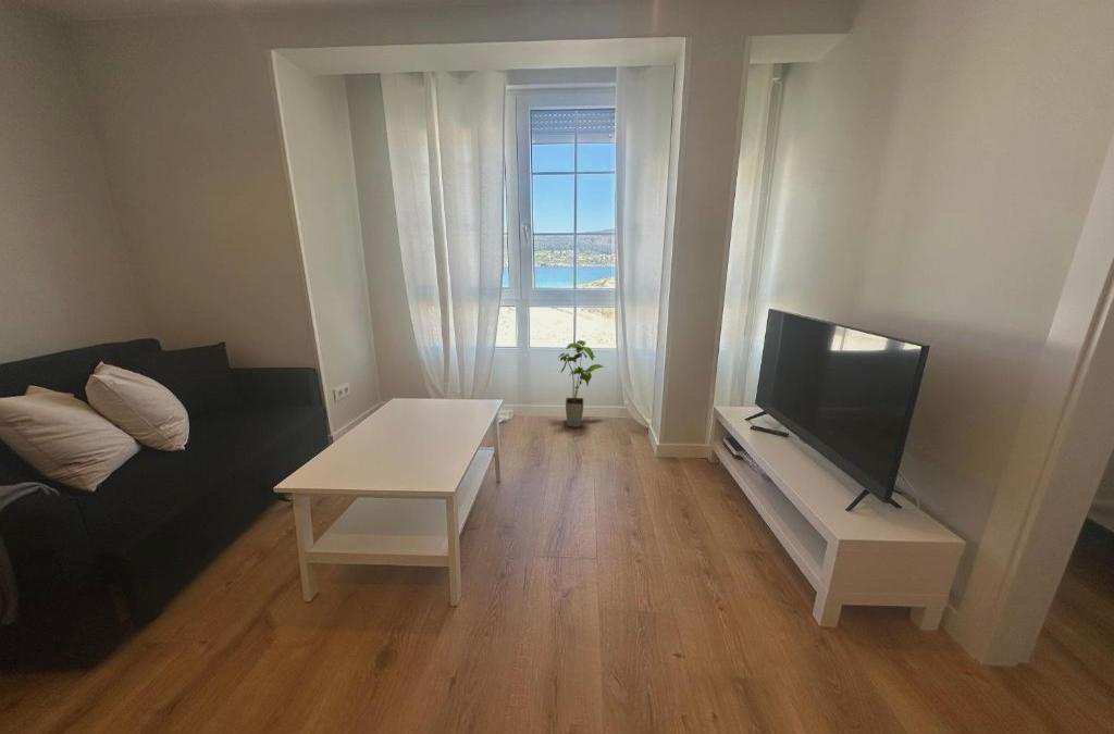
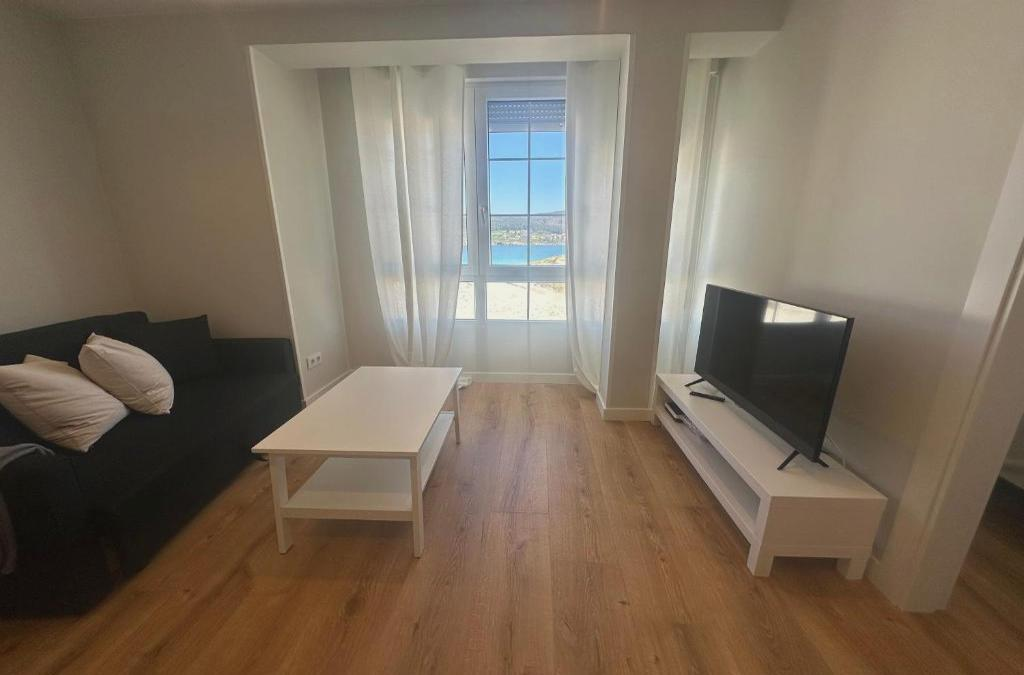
- house plant [557,339,606,428]
